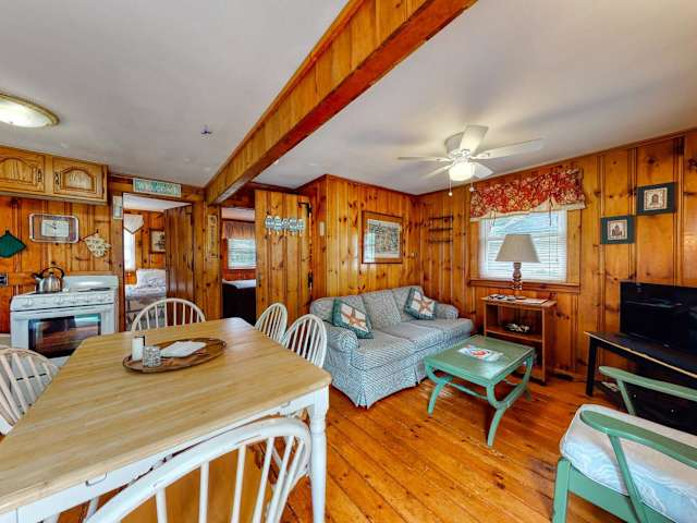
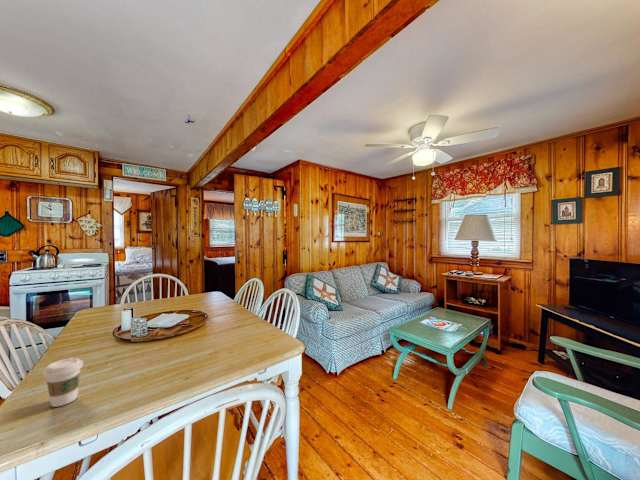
+ coffee cup [42,357,84,408]
